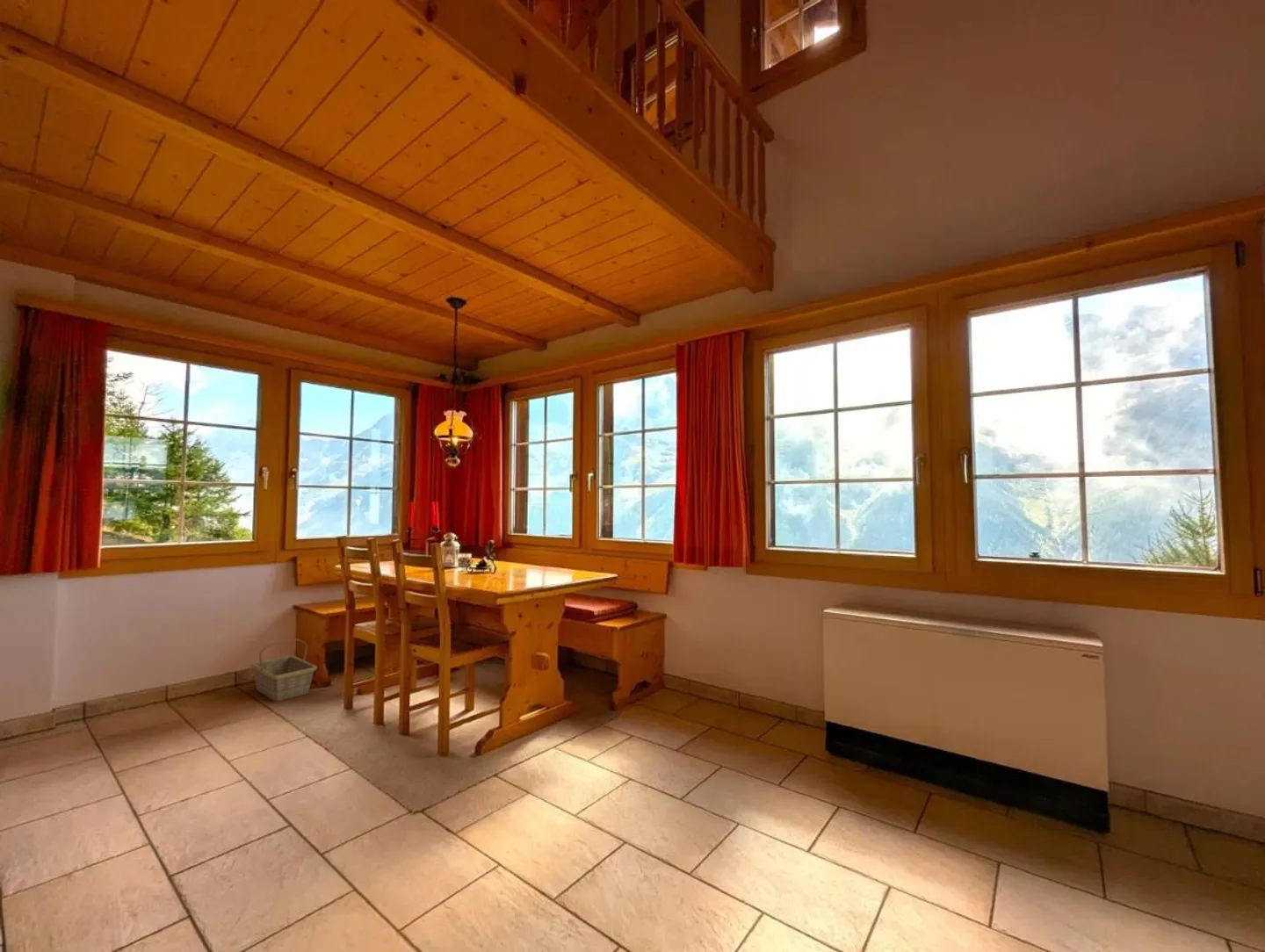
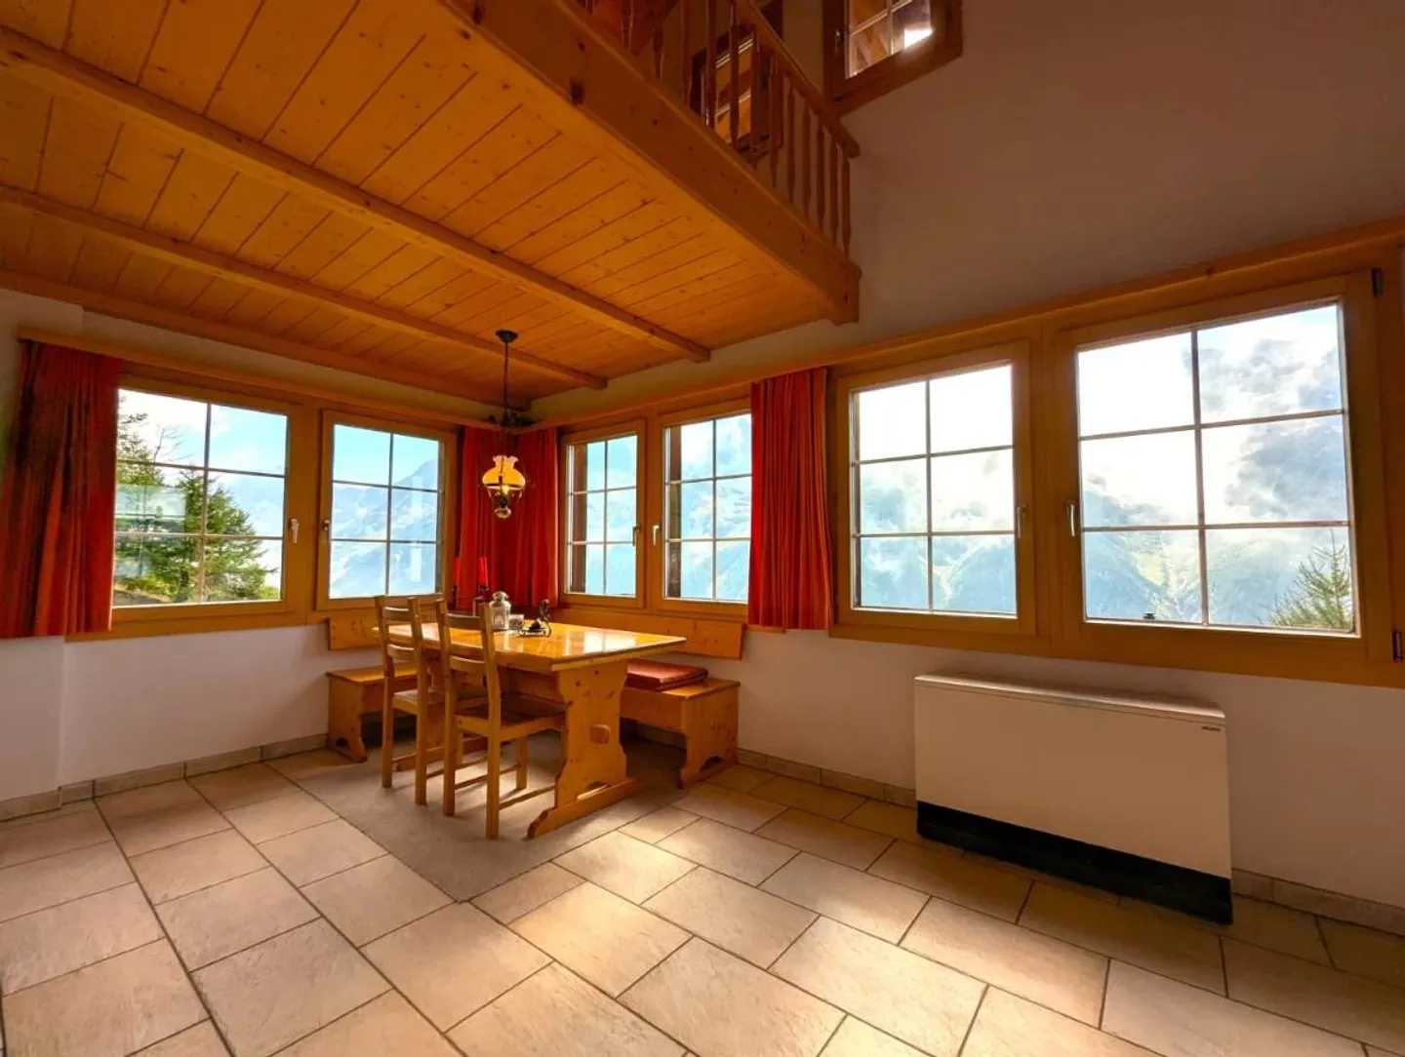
- basket [249,638,317,702]
